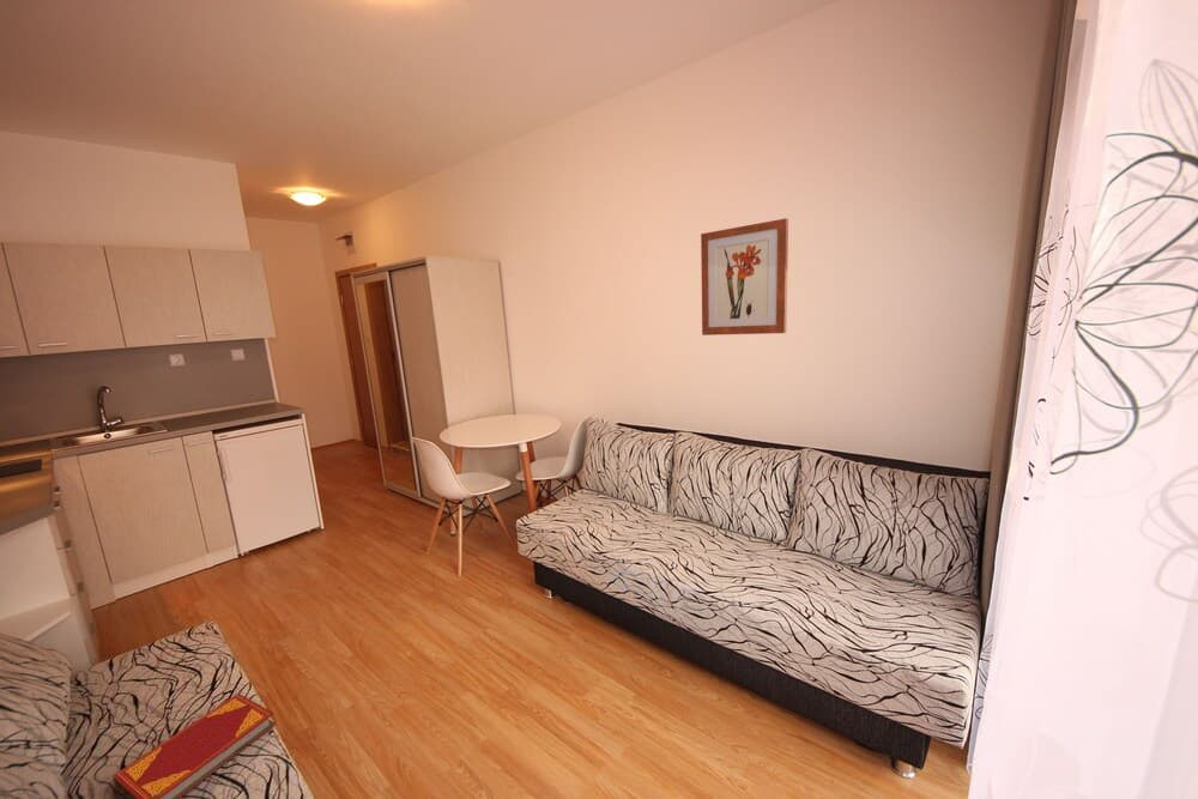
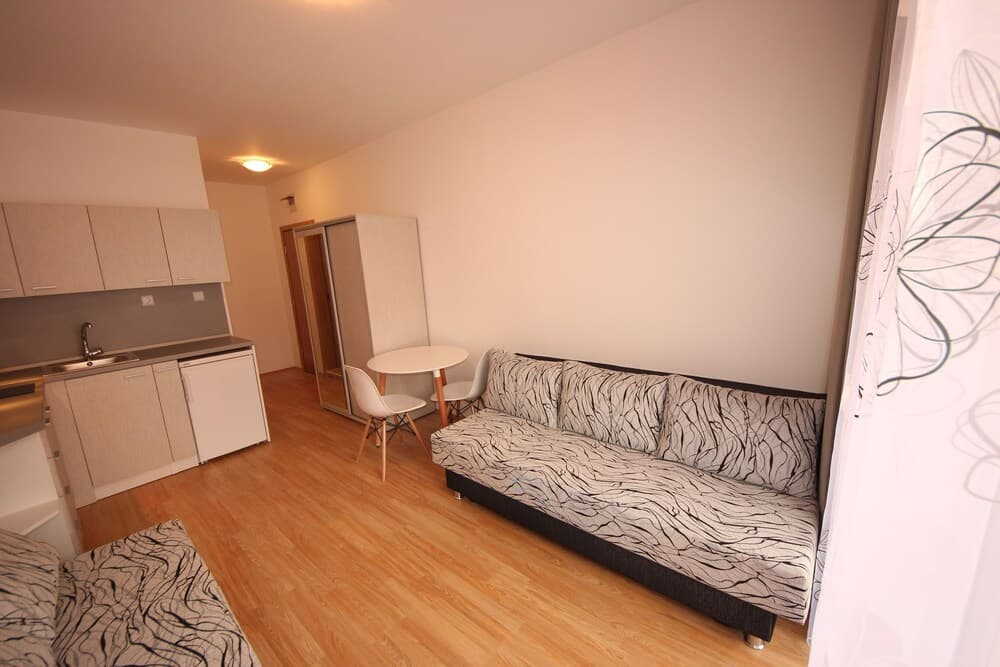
- wall art [700,217,789,337]
- hardback book [111,692,277,799]
